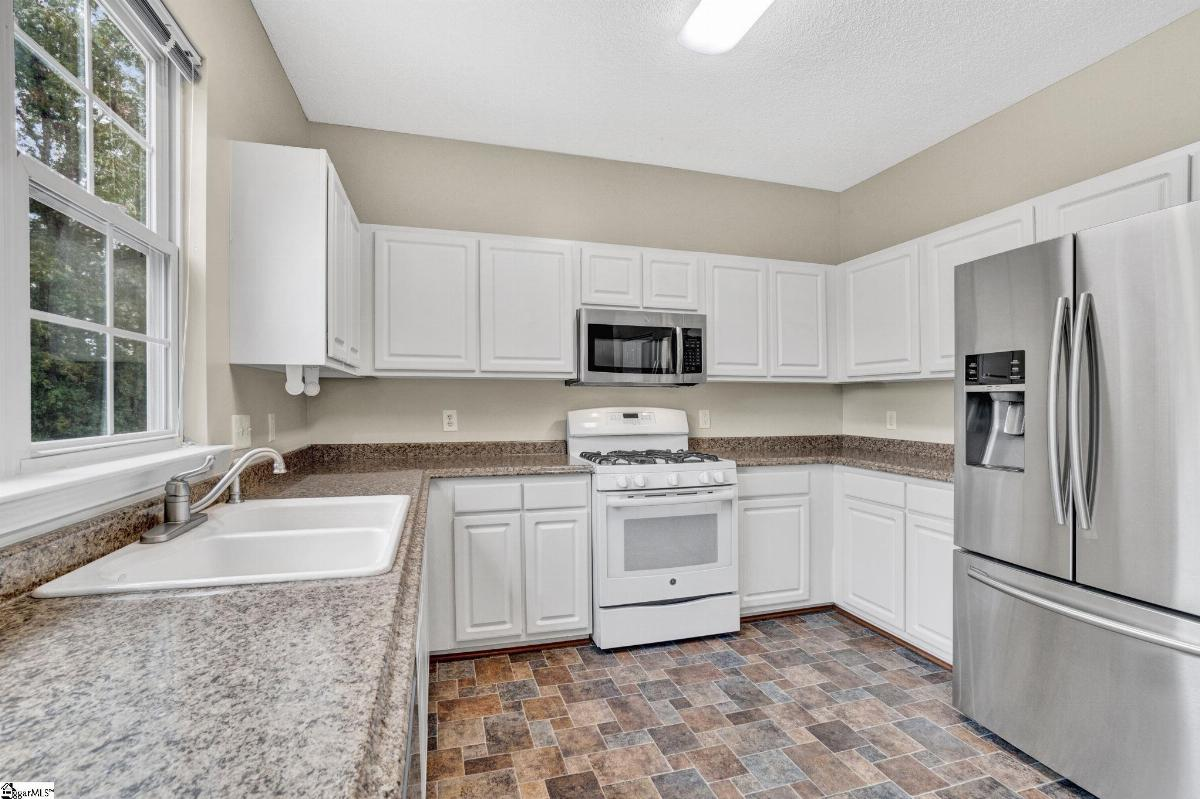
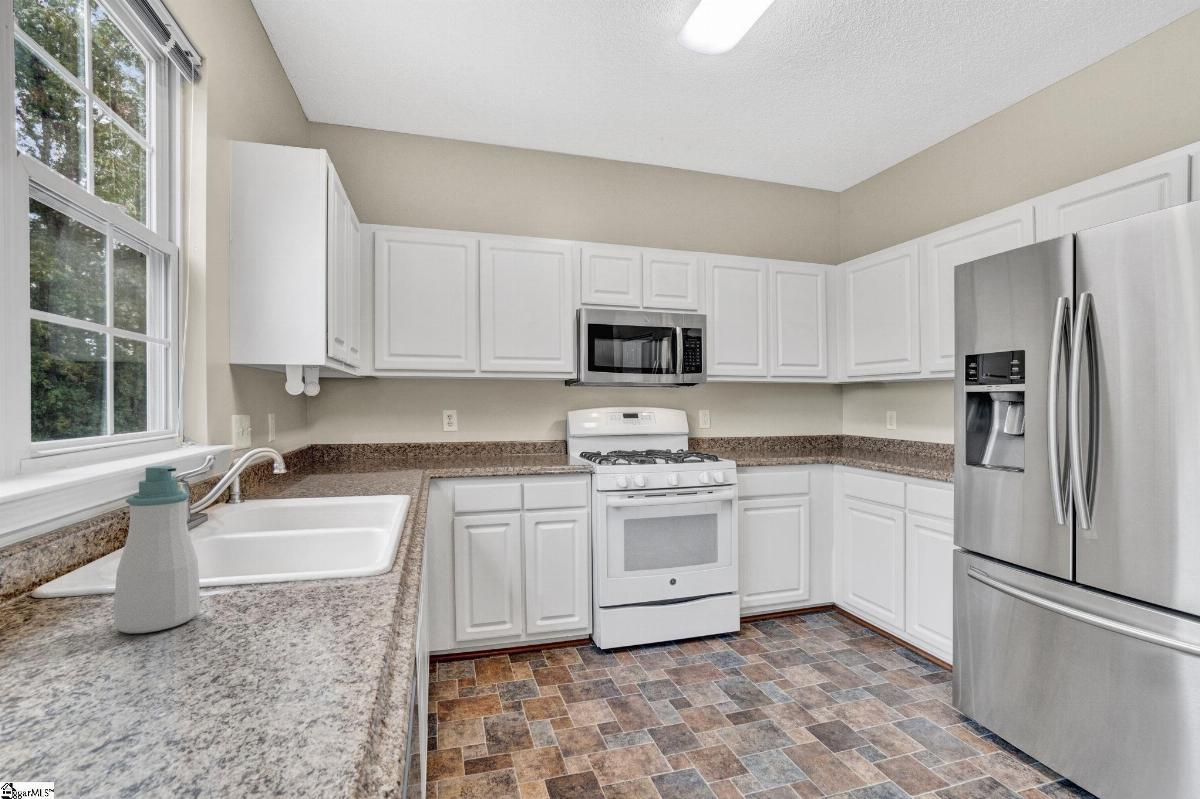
+ soap bottle [113,465,201,634]
